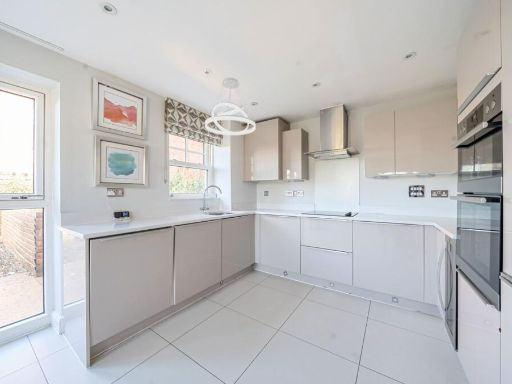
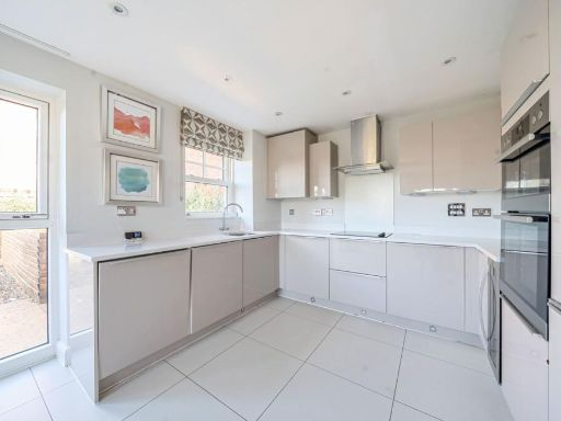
- pendant light [204,77,257,136]
